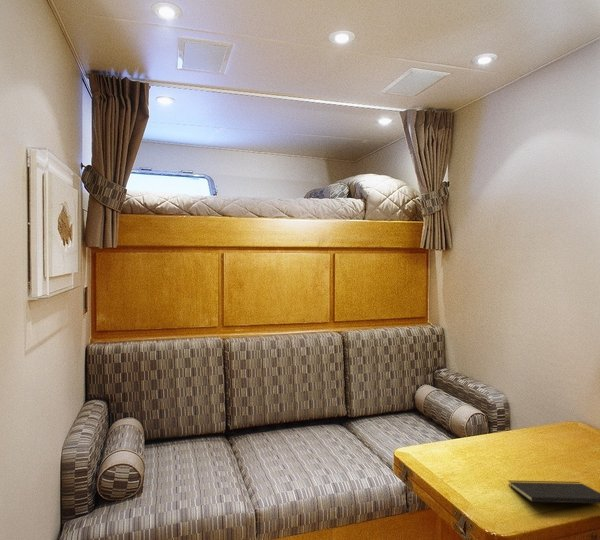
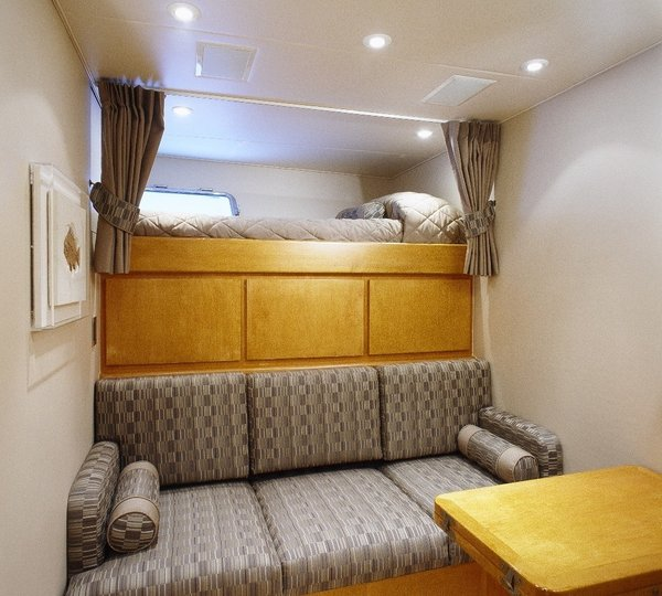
- notepad [507,479,600,504]
